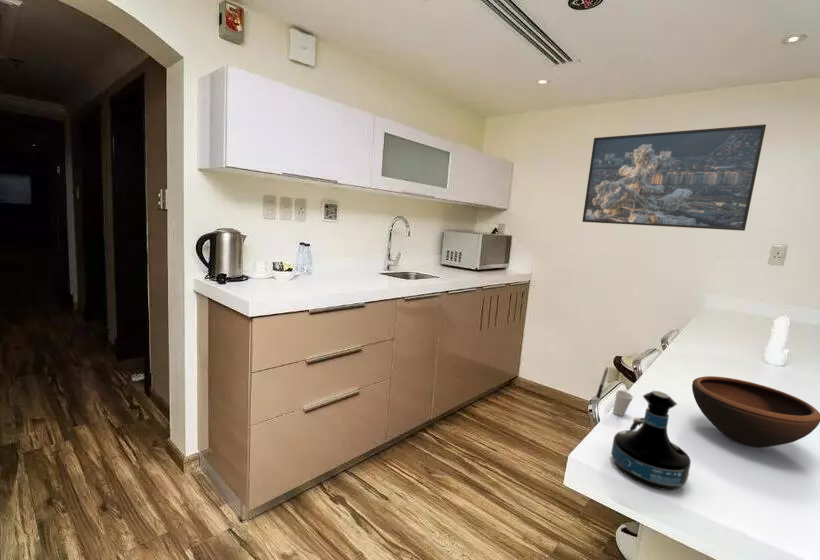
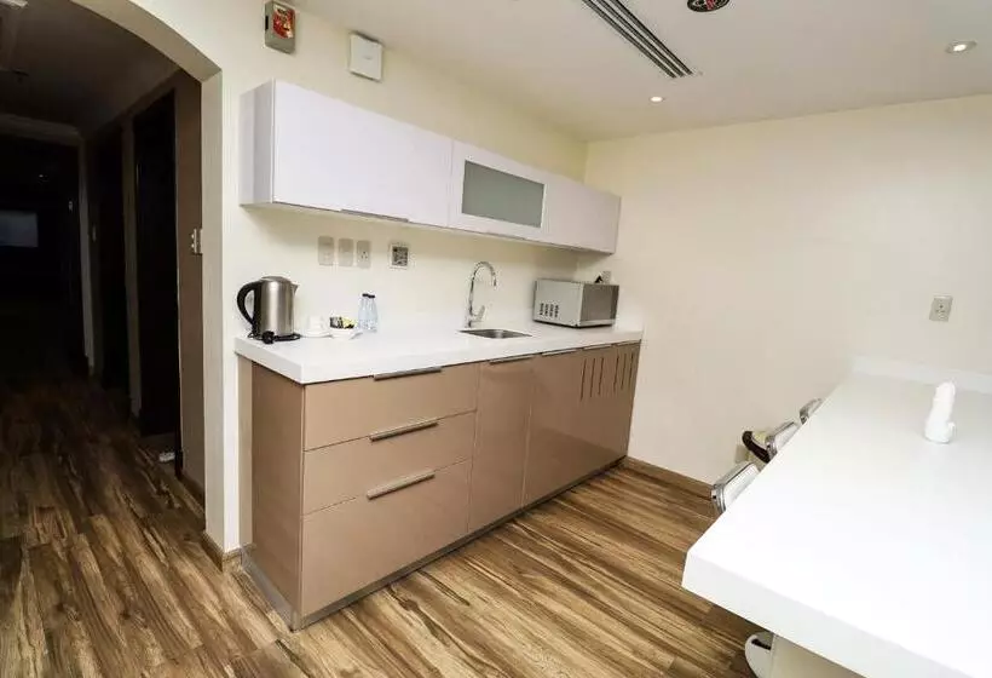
- tequila bottle [611,390,692,491]
- bowl [691,375,820,448]
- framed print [581,123,767,232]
- cup [596,366,645,431]
